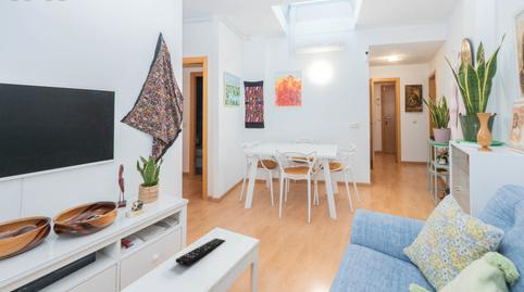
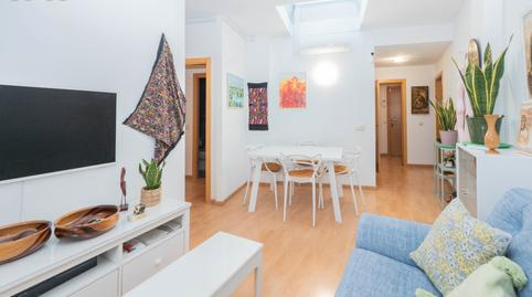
- remote control [175,238,226,267]
